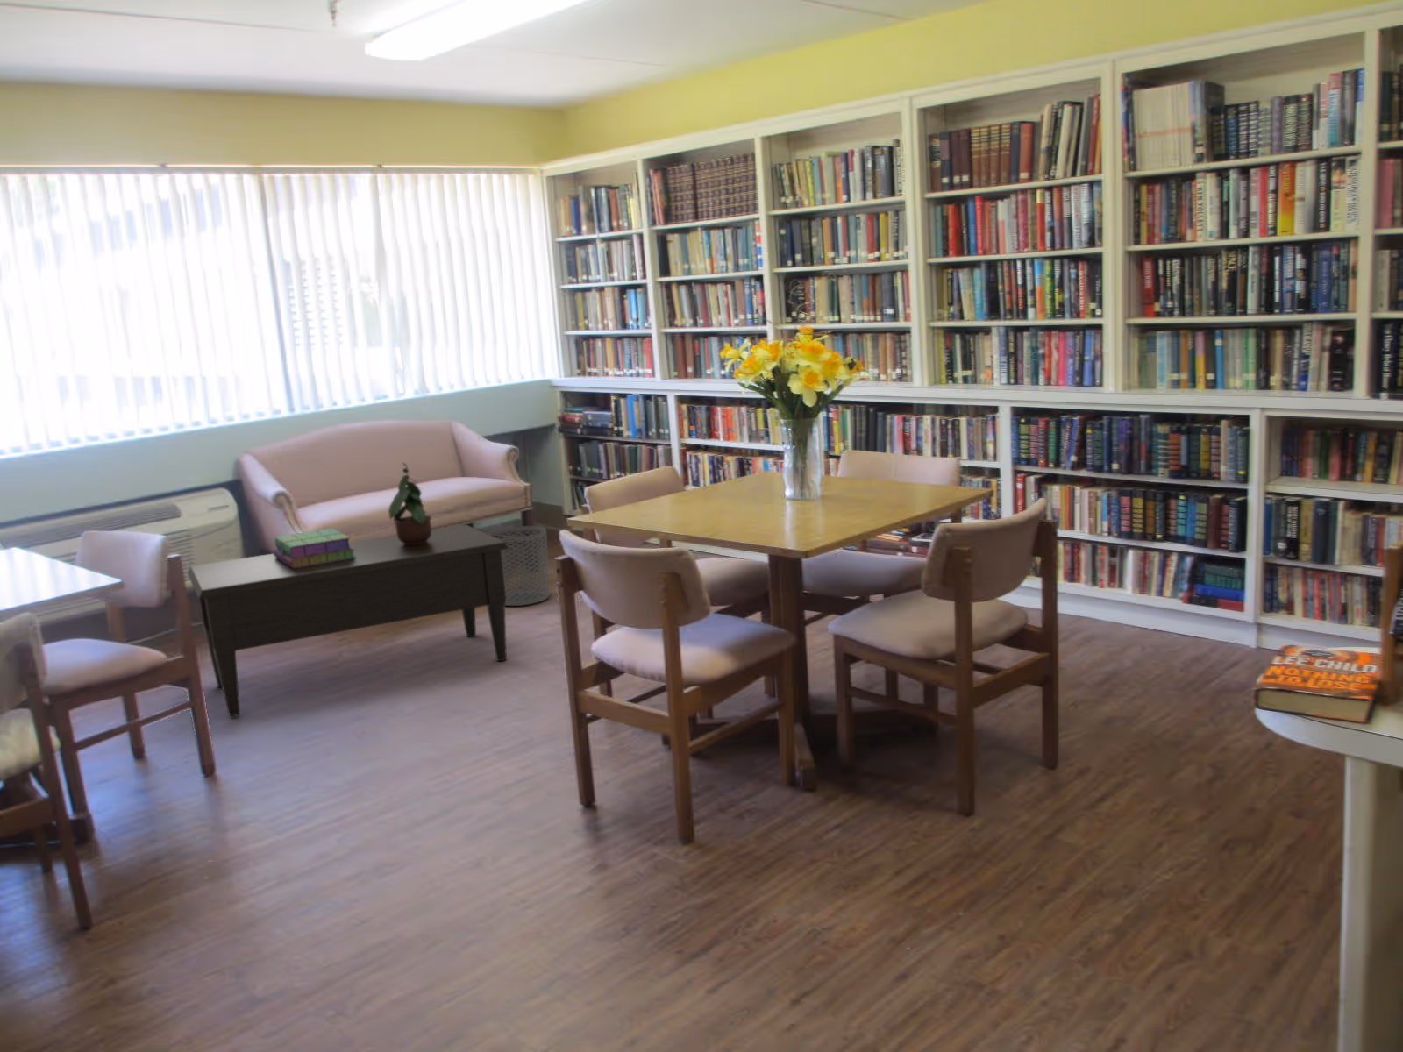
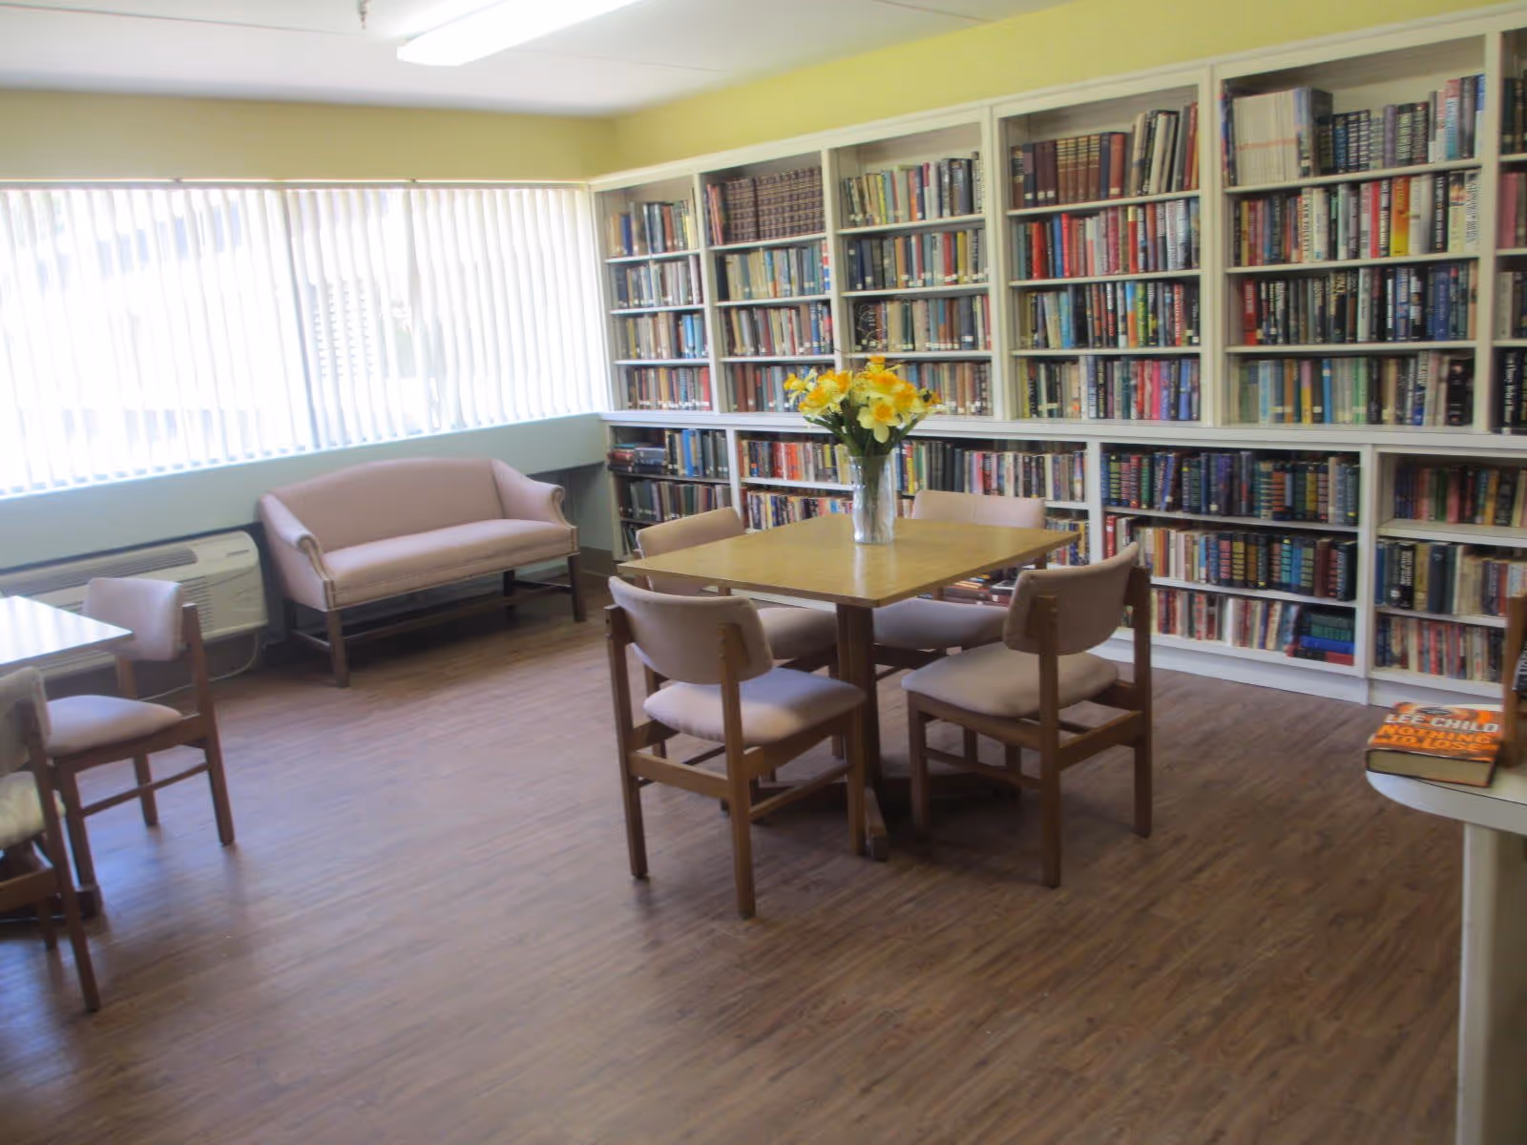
- stack of books [273,528,356,568]
- coffee table [186,524,509,717]
- waste bin [487,525,550,607]
- potted plant [388,462,432,545]
